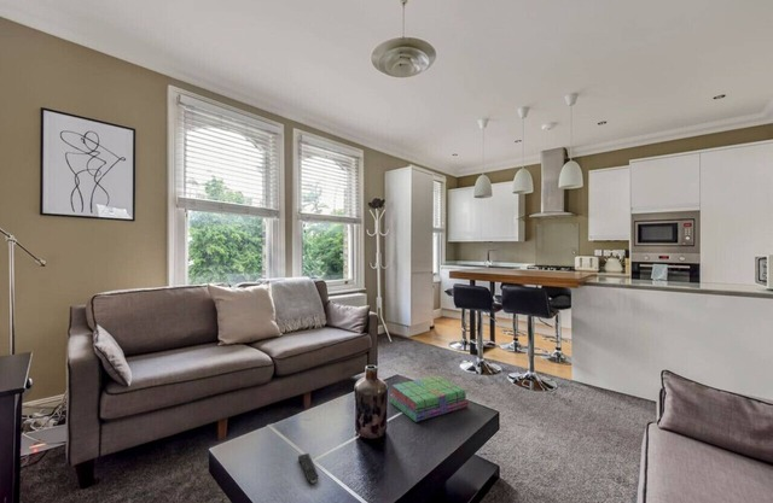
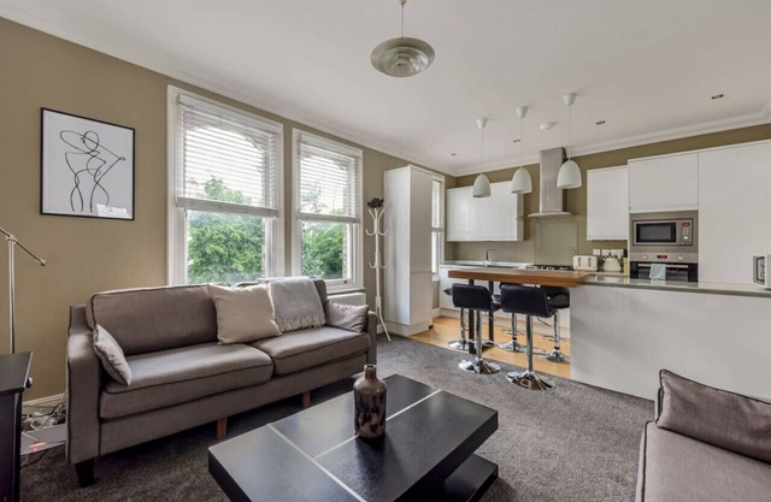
- stack of books [388,374,470,423]
- remote control [297,452,320,485]
